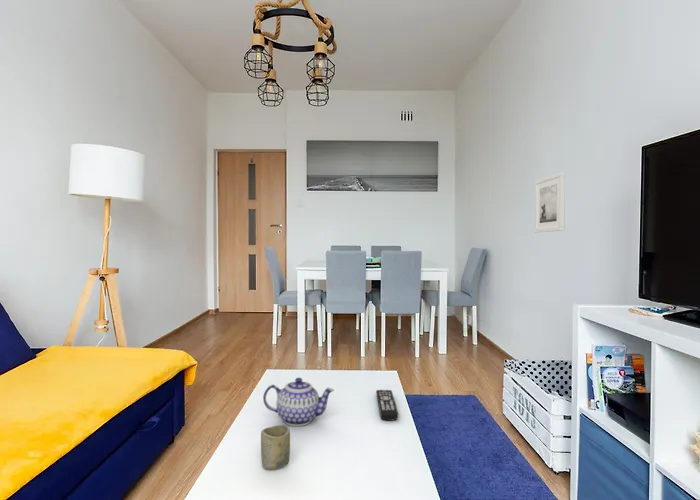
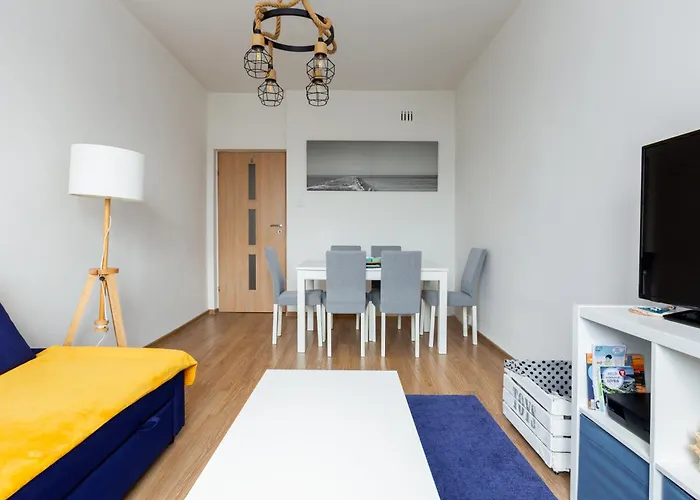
- teapot [262,377,335,427]
- cup [260,424,291,470]
- remote control [375,389,399,422]
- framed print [534,171,566,233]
